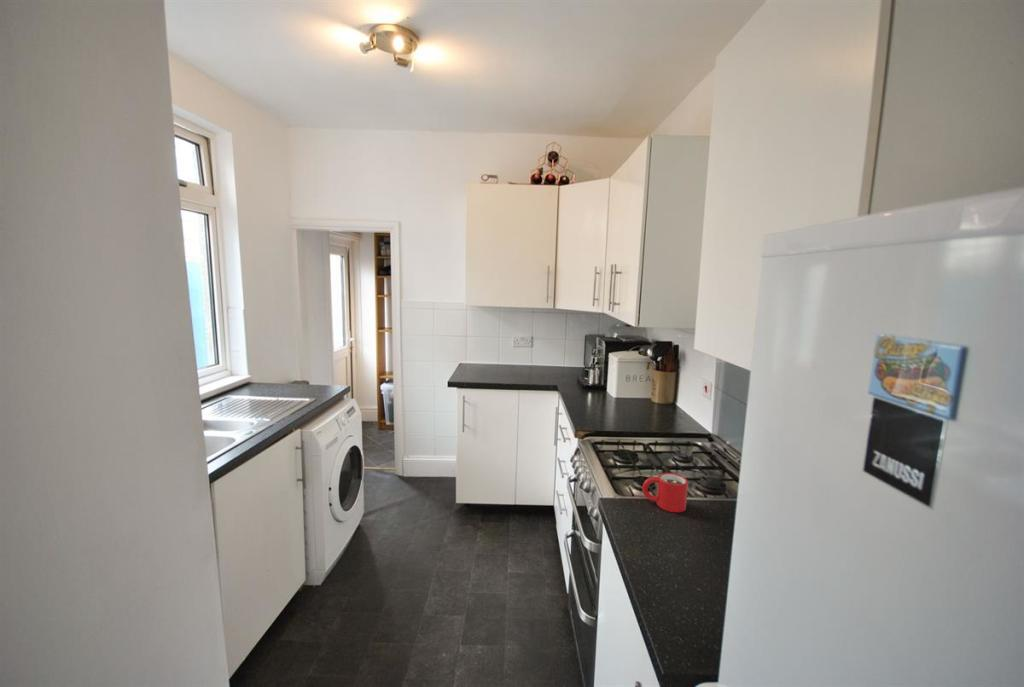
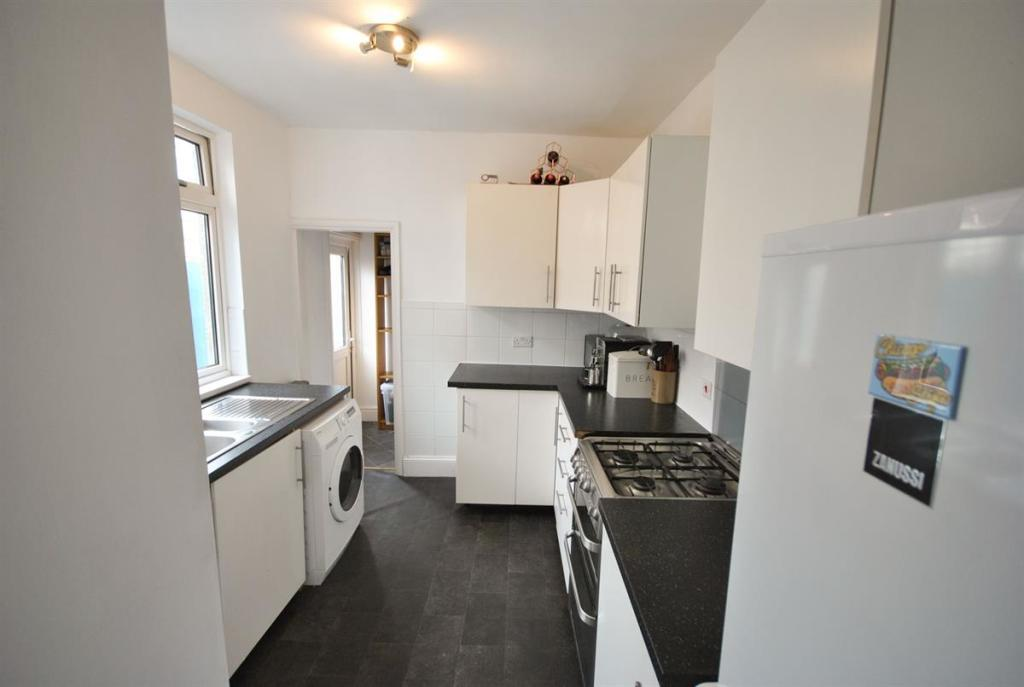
- mug [641,472,689,513]
